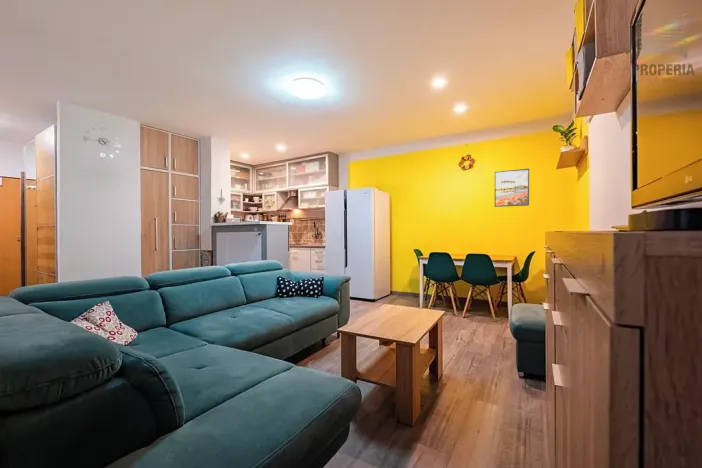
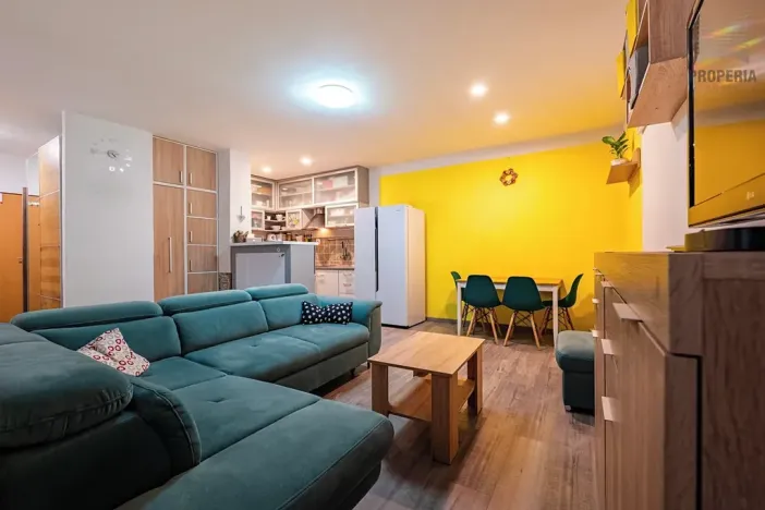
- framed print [494,168,530,208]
